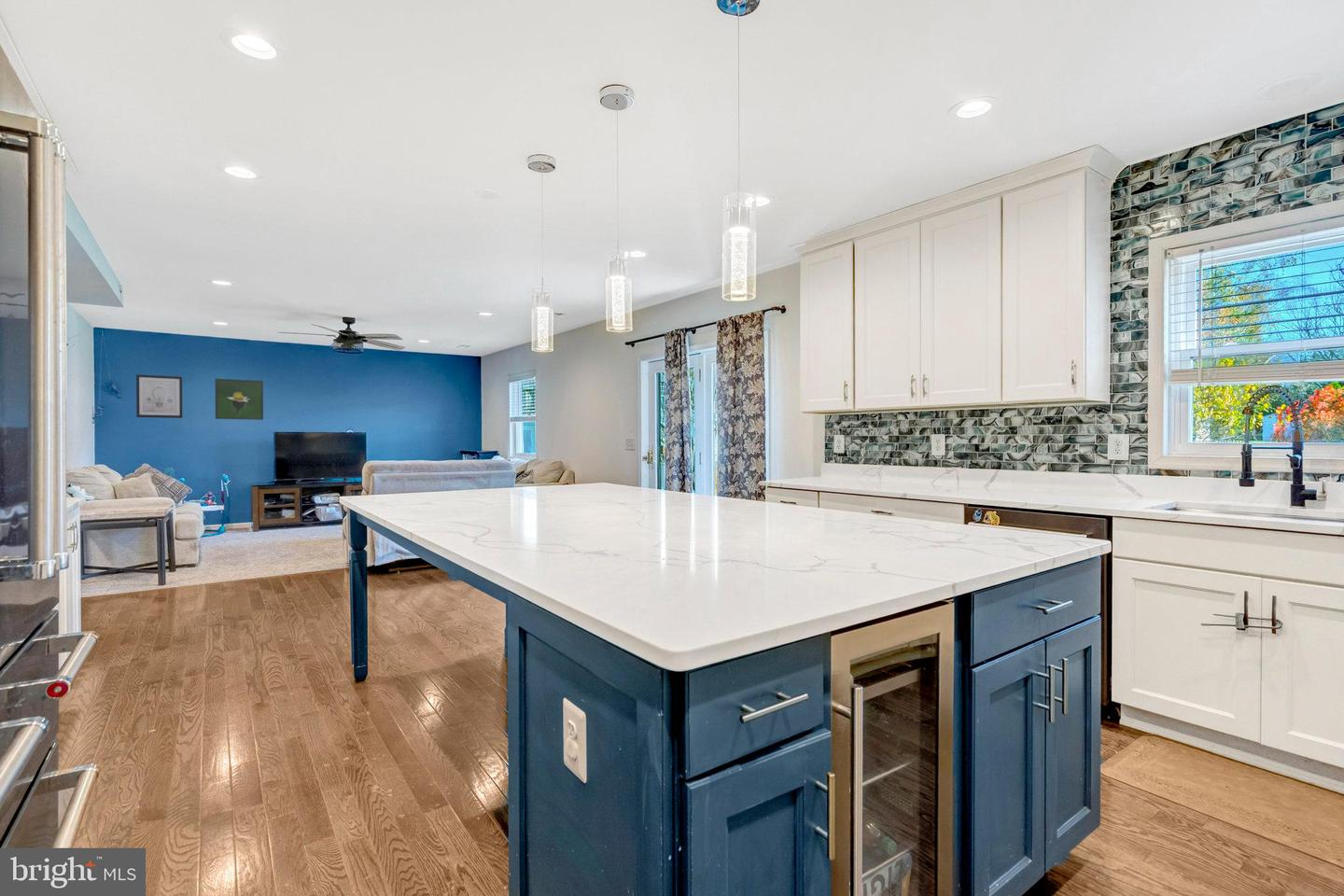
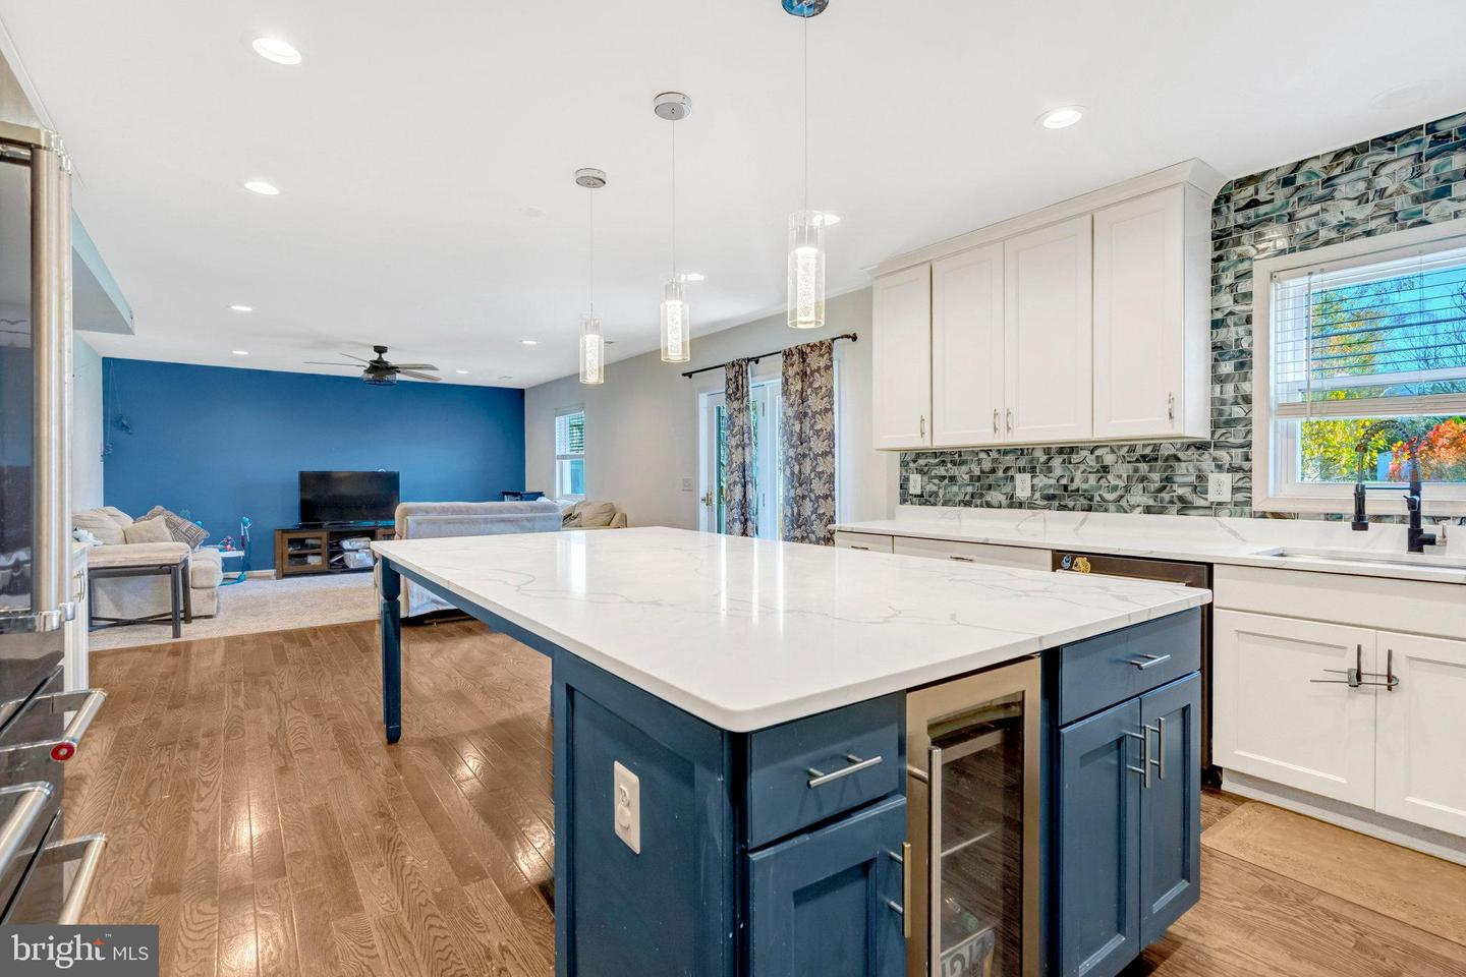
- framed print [215,378,264,421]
- wall art [135,373,183,419]
